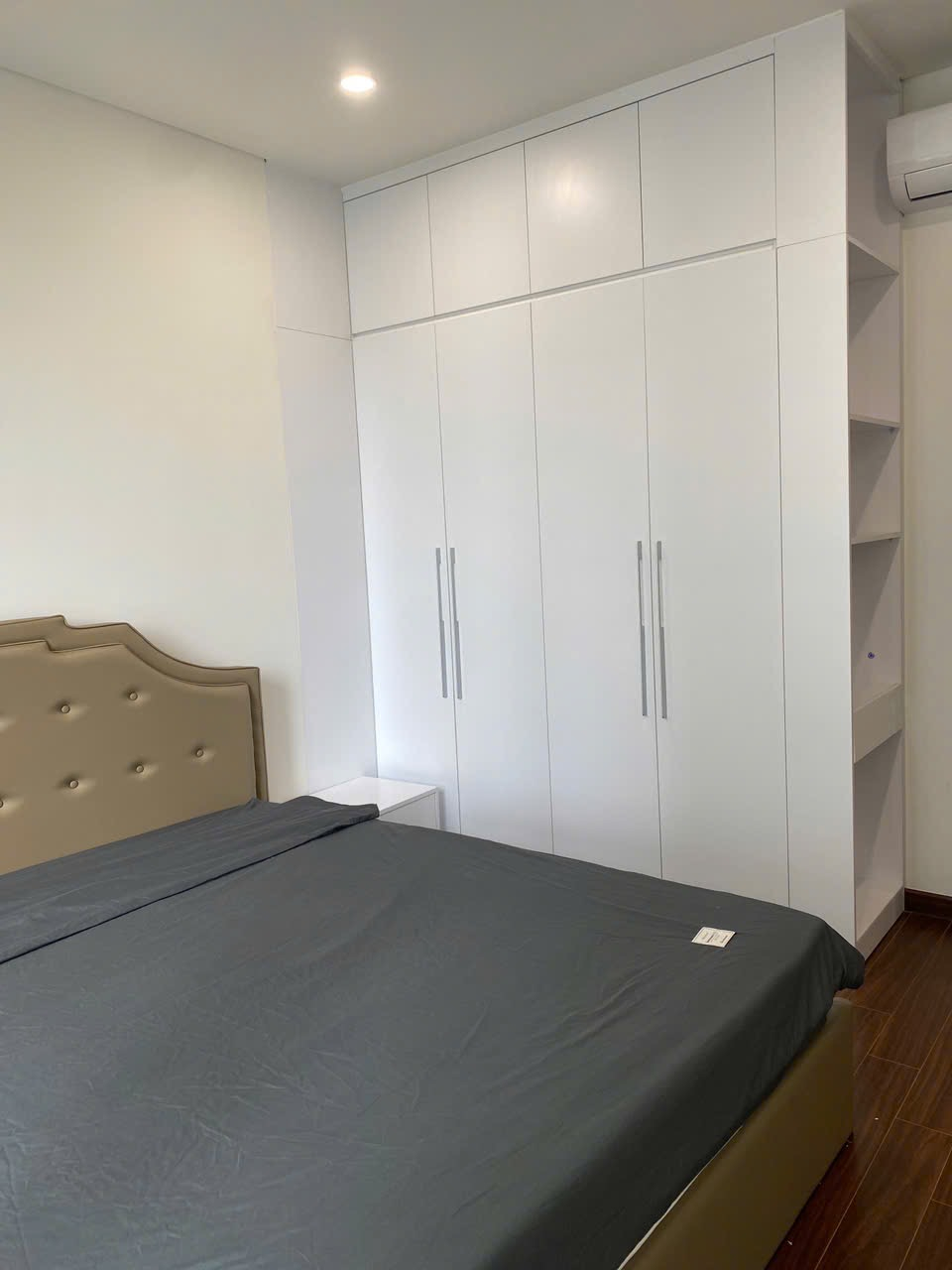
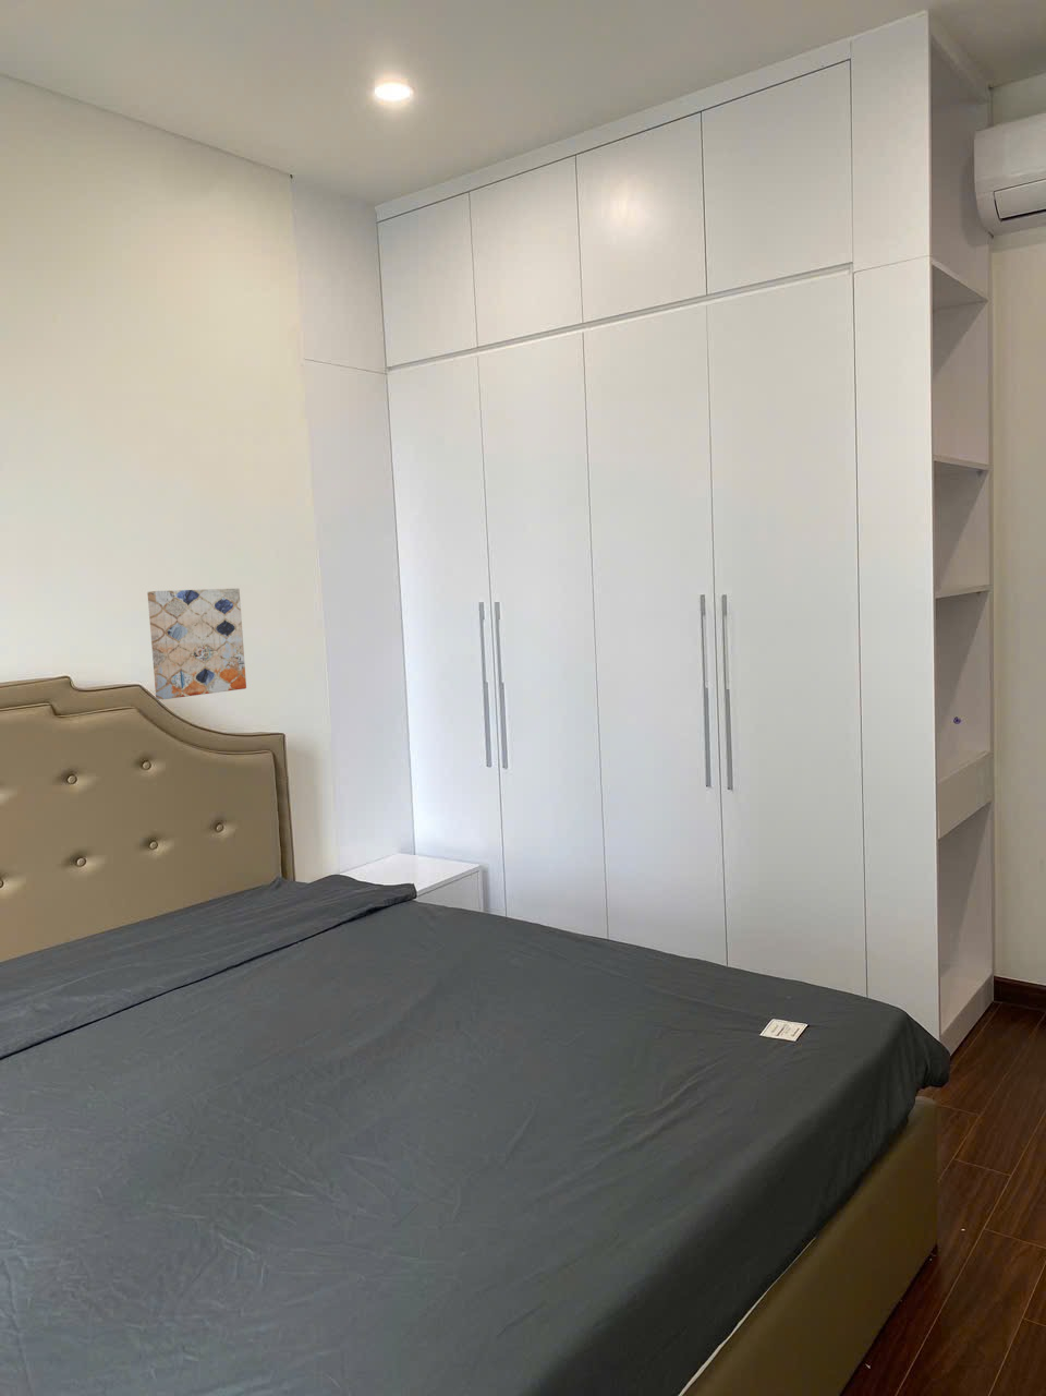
+ wall art [146,588,247,700]
